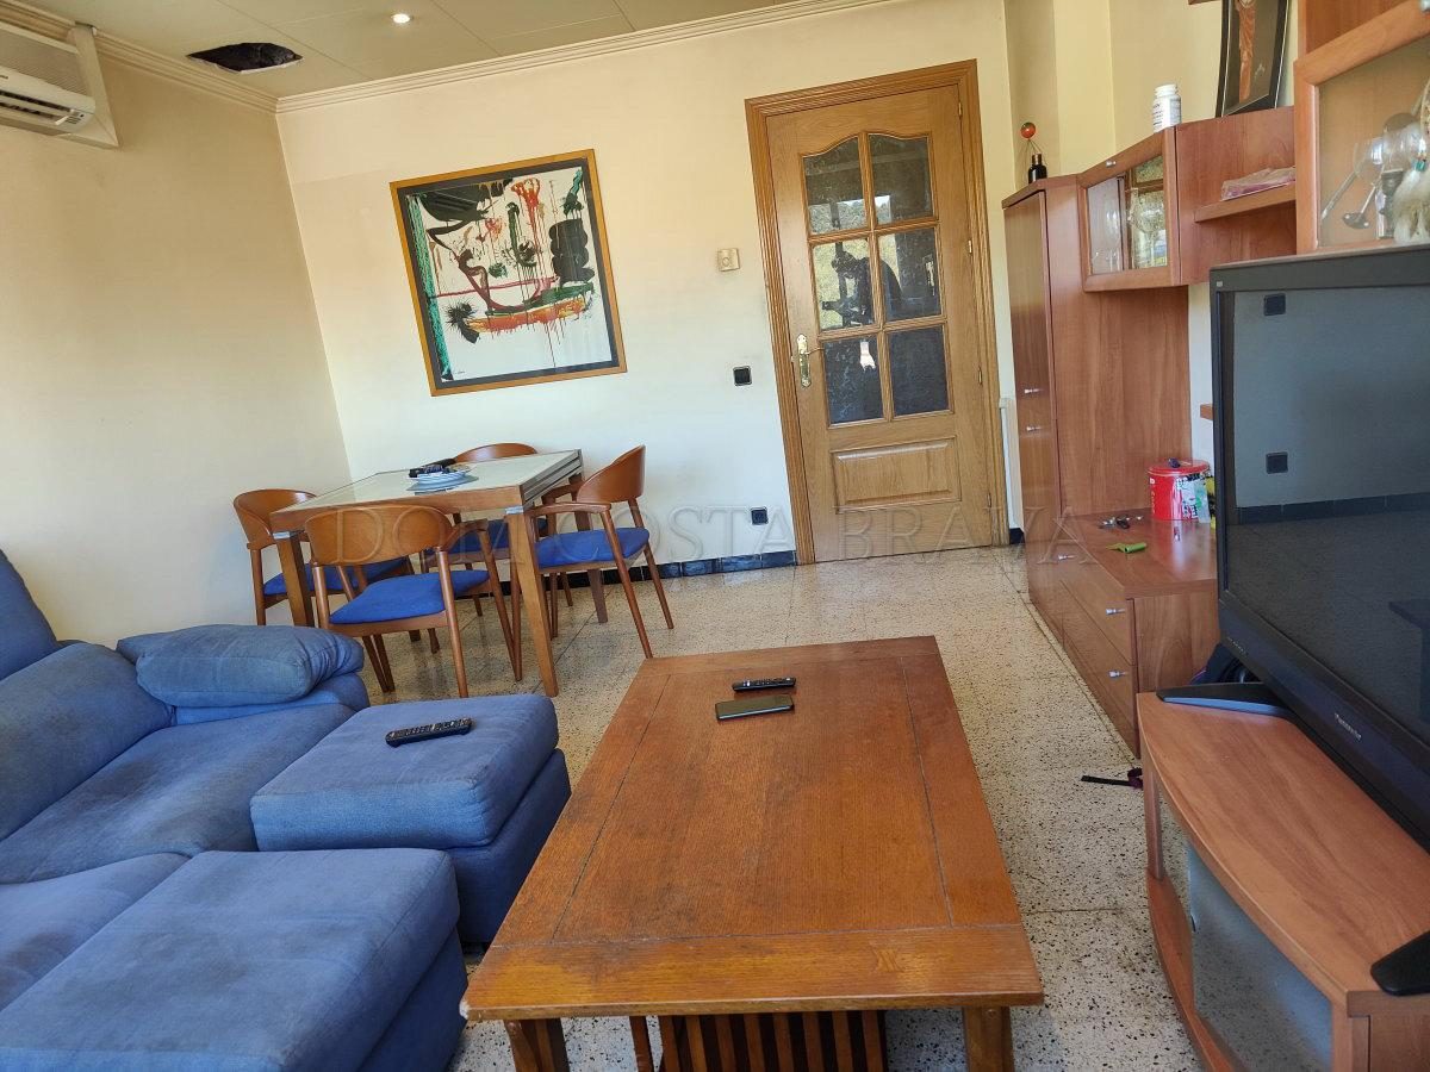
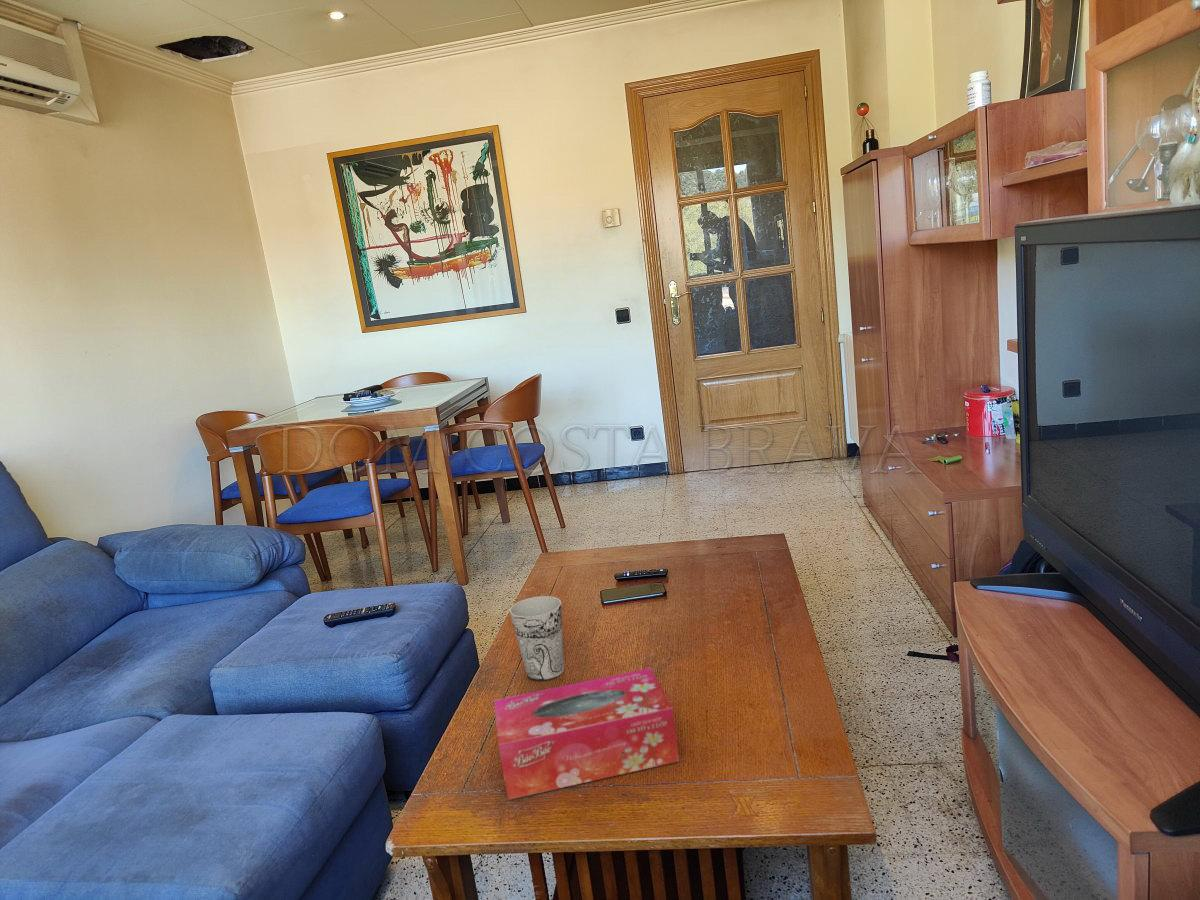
+ cup [509,595,565,682]
+ tissue box [493,667,680,801]
